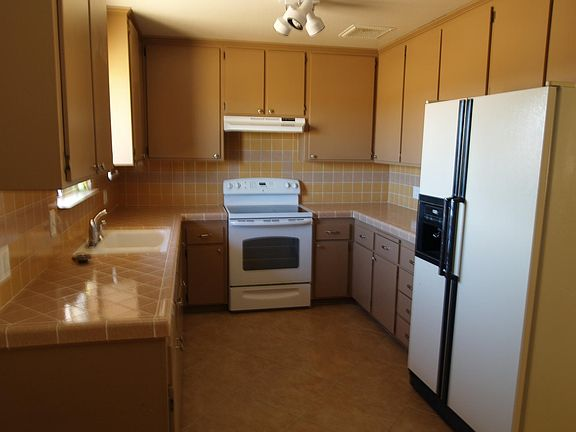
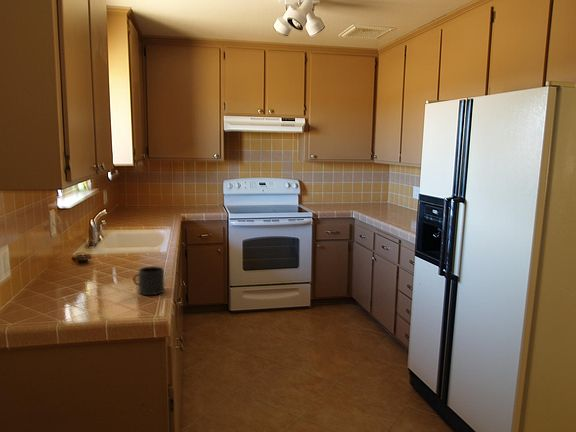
+ mug [132,265,165,296]
